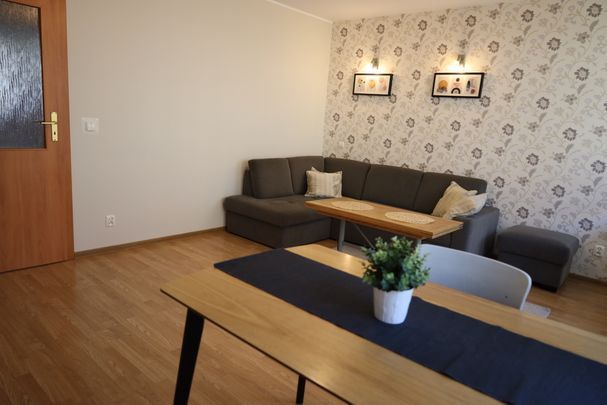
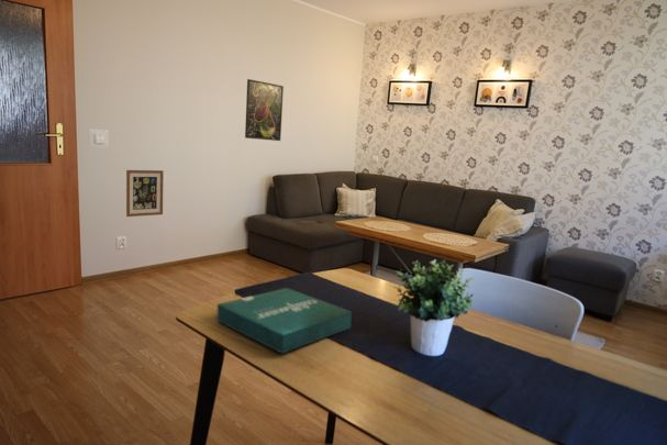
+ wall art [125,169,165,218]
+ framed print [244,78,285,142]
+ pizza box [215,287,353,355]
